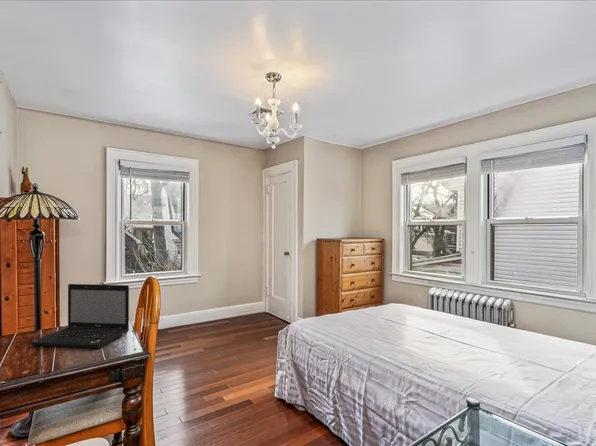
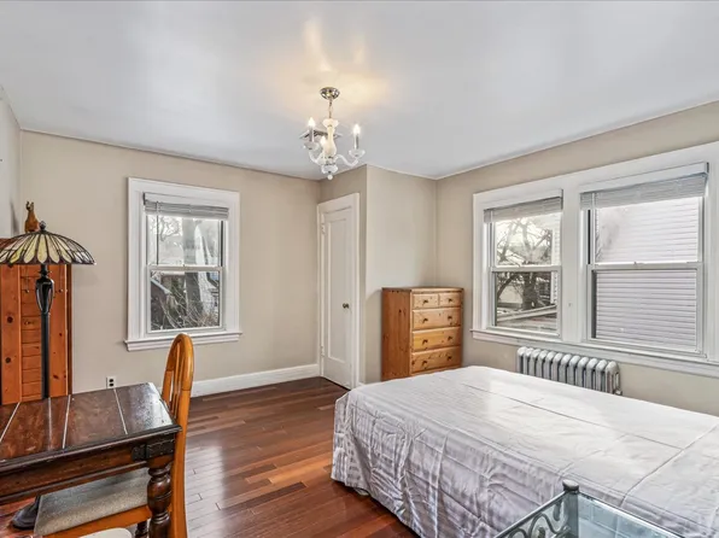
- laptop [29,283,130,349]
